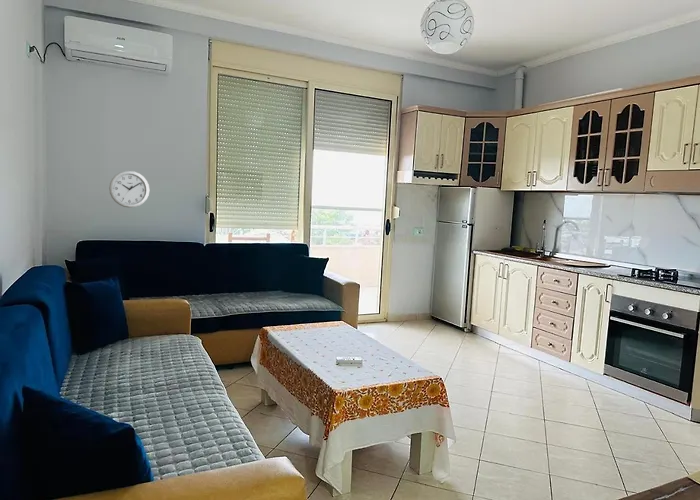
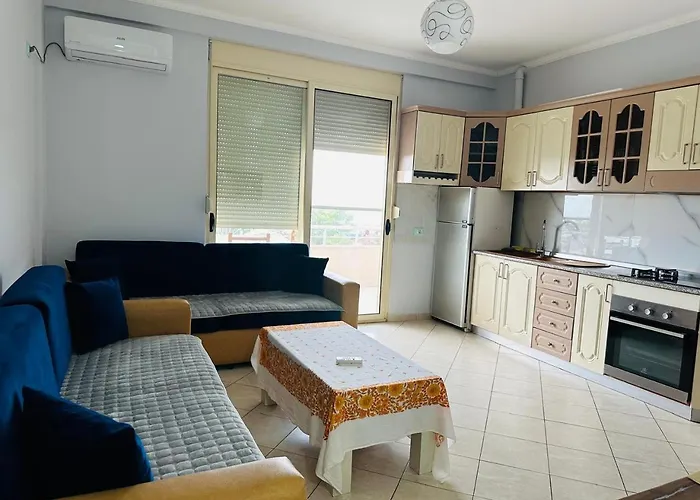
- wall clock [108,170,150,209]
